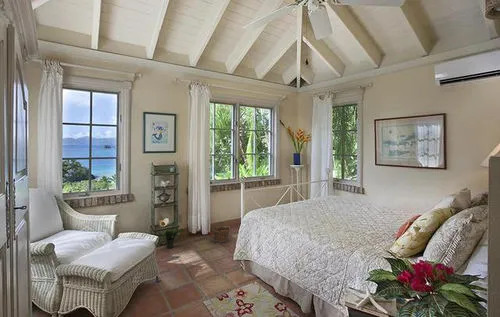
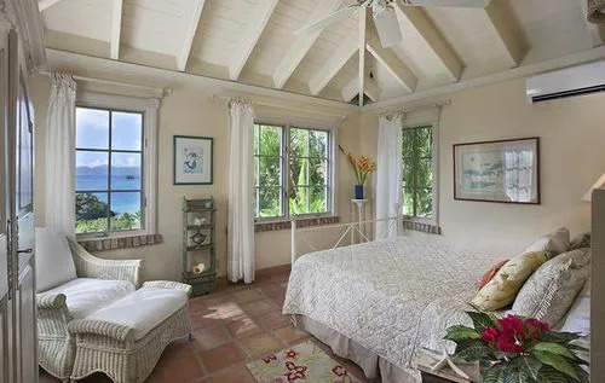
- potted plant [161,225,185,249]
- clay pot [211,225,231,243]
